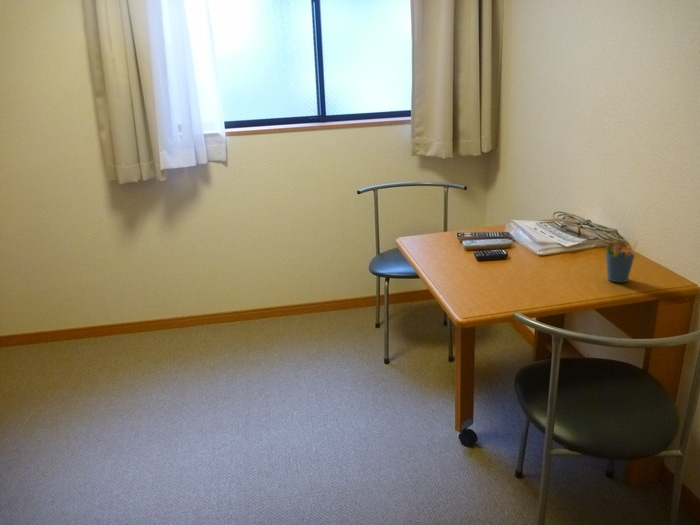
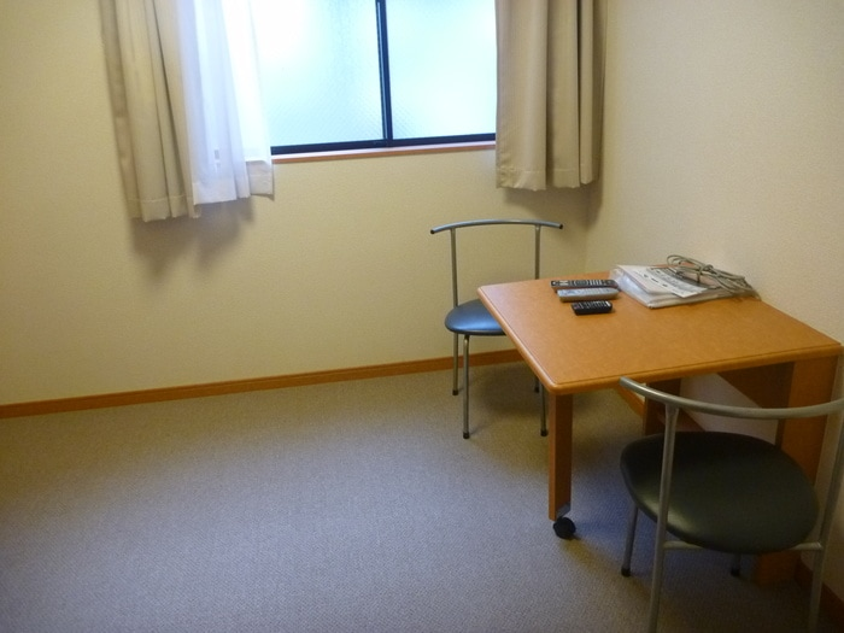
- pen holder [605,240,639,284]
